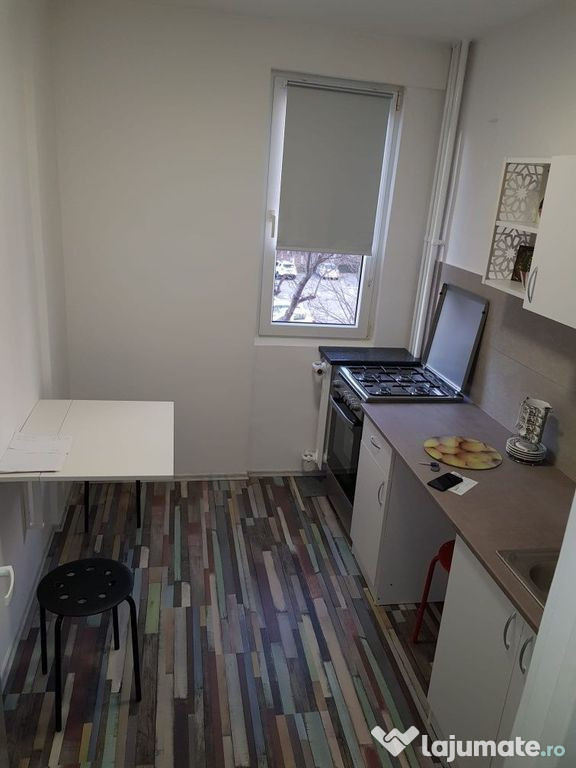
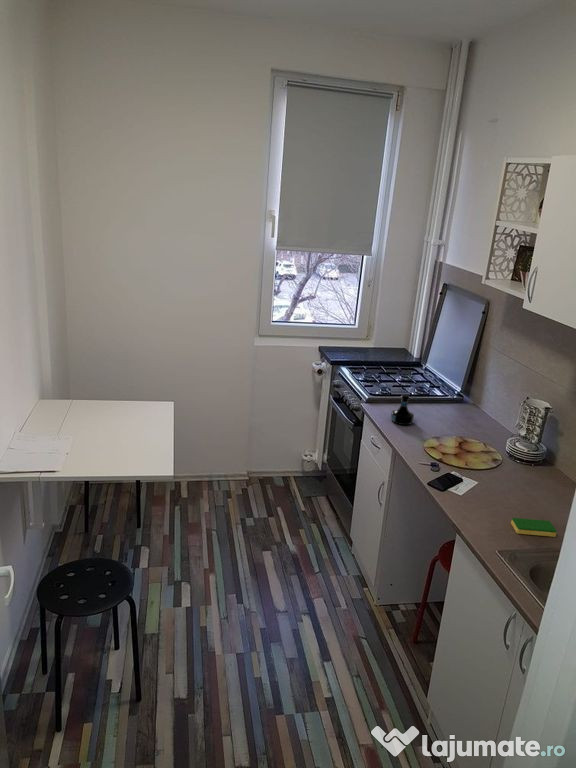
+ dish sponge [510,517,558,538]
+ tequila bottle [390,394,415,426]
